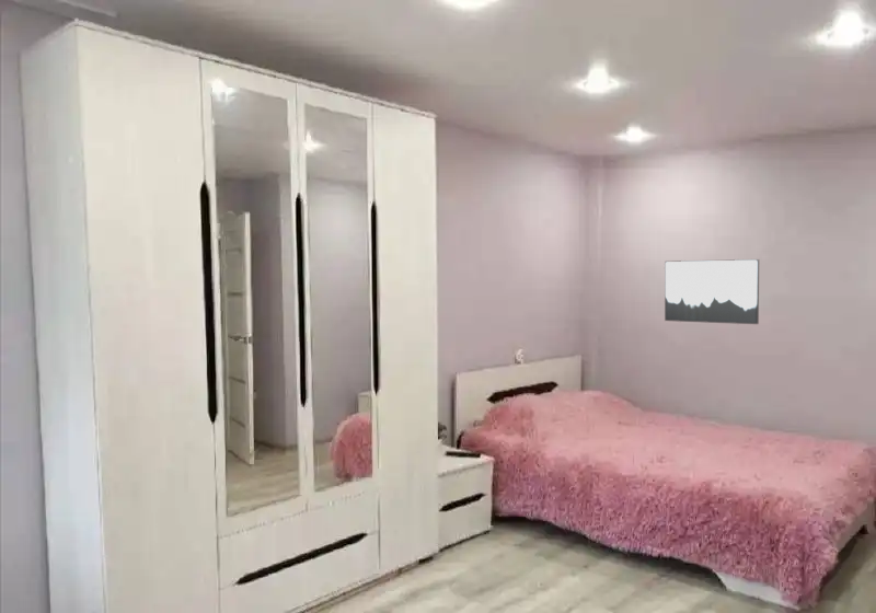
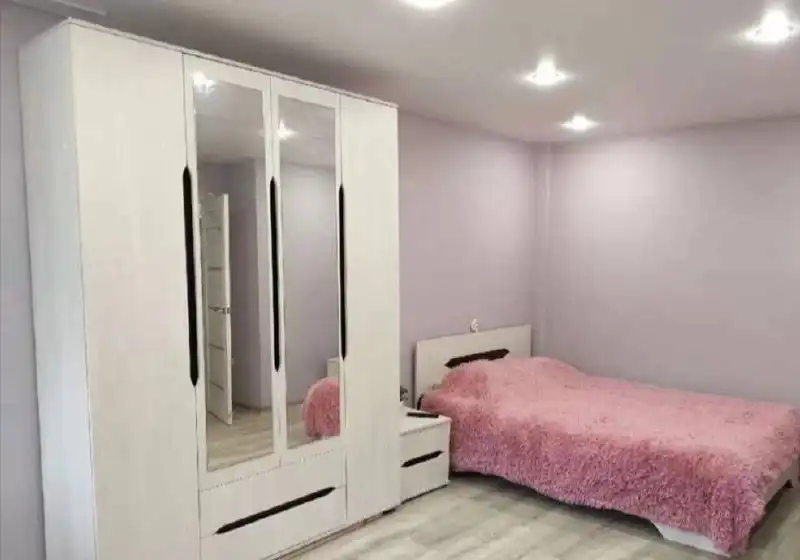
- wall art [664,258,760,325]
